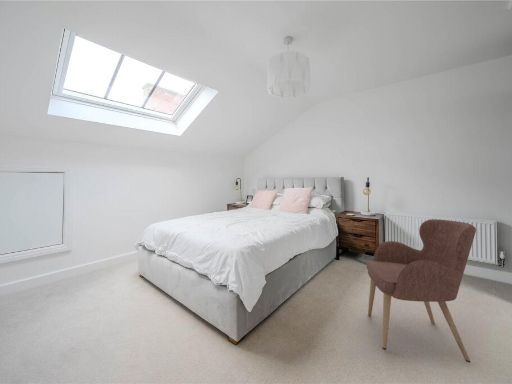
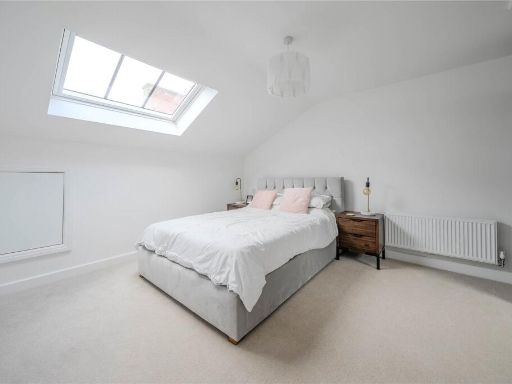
- armchair [366,218,477,363]
